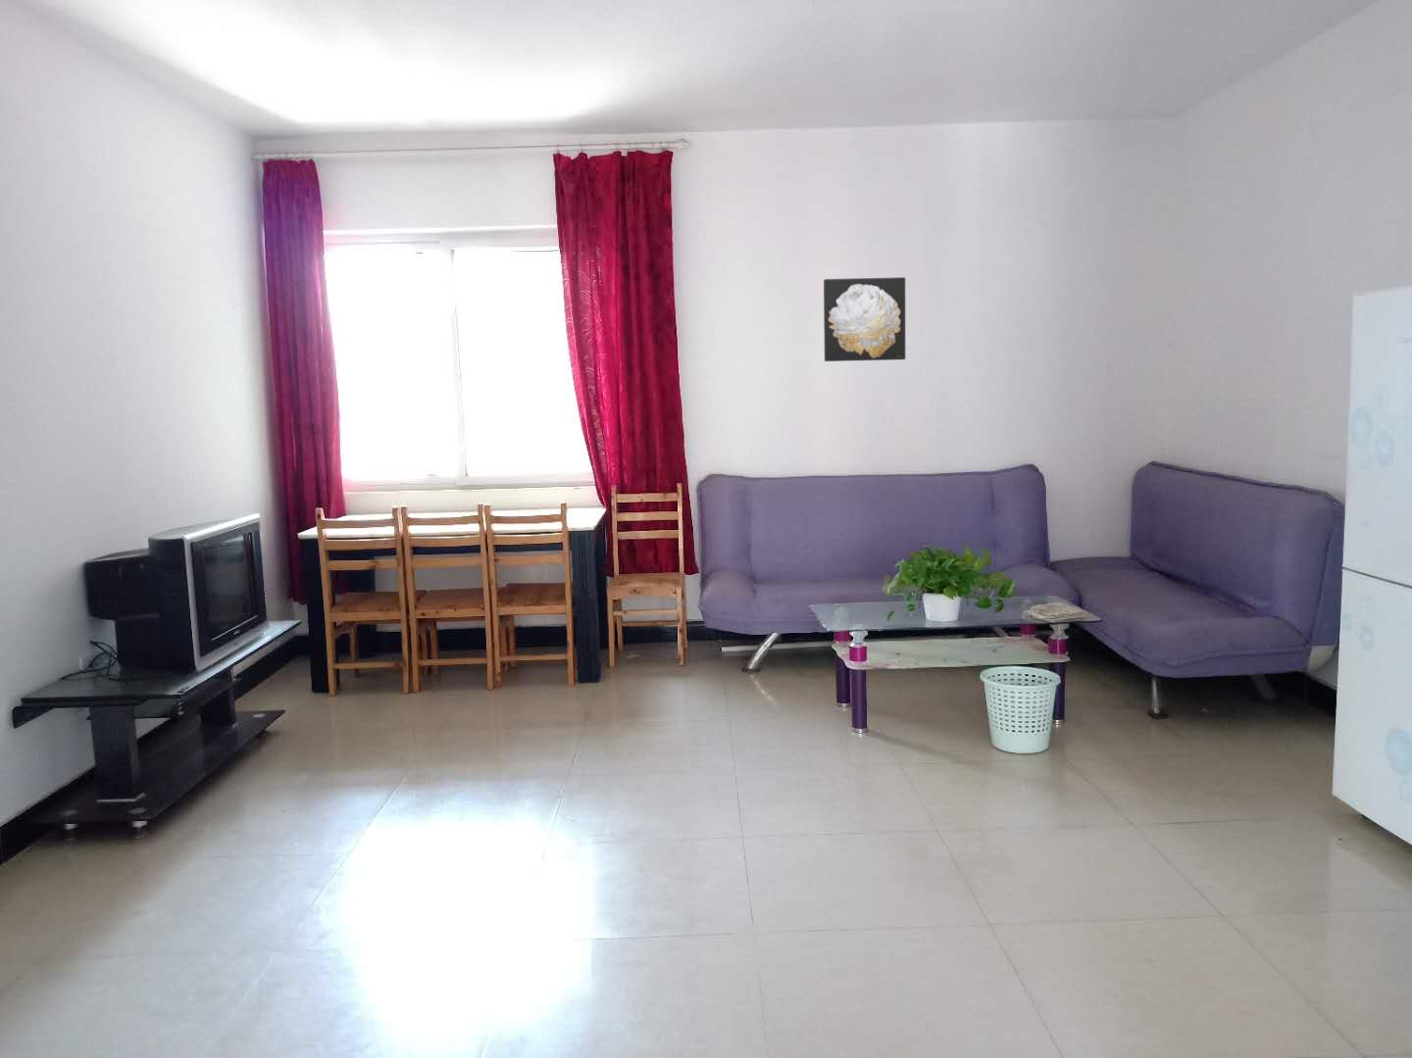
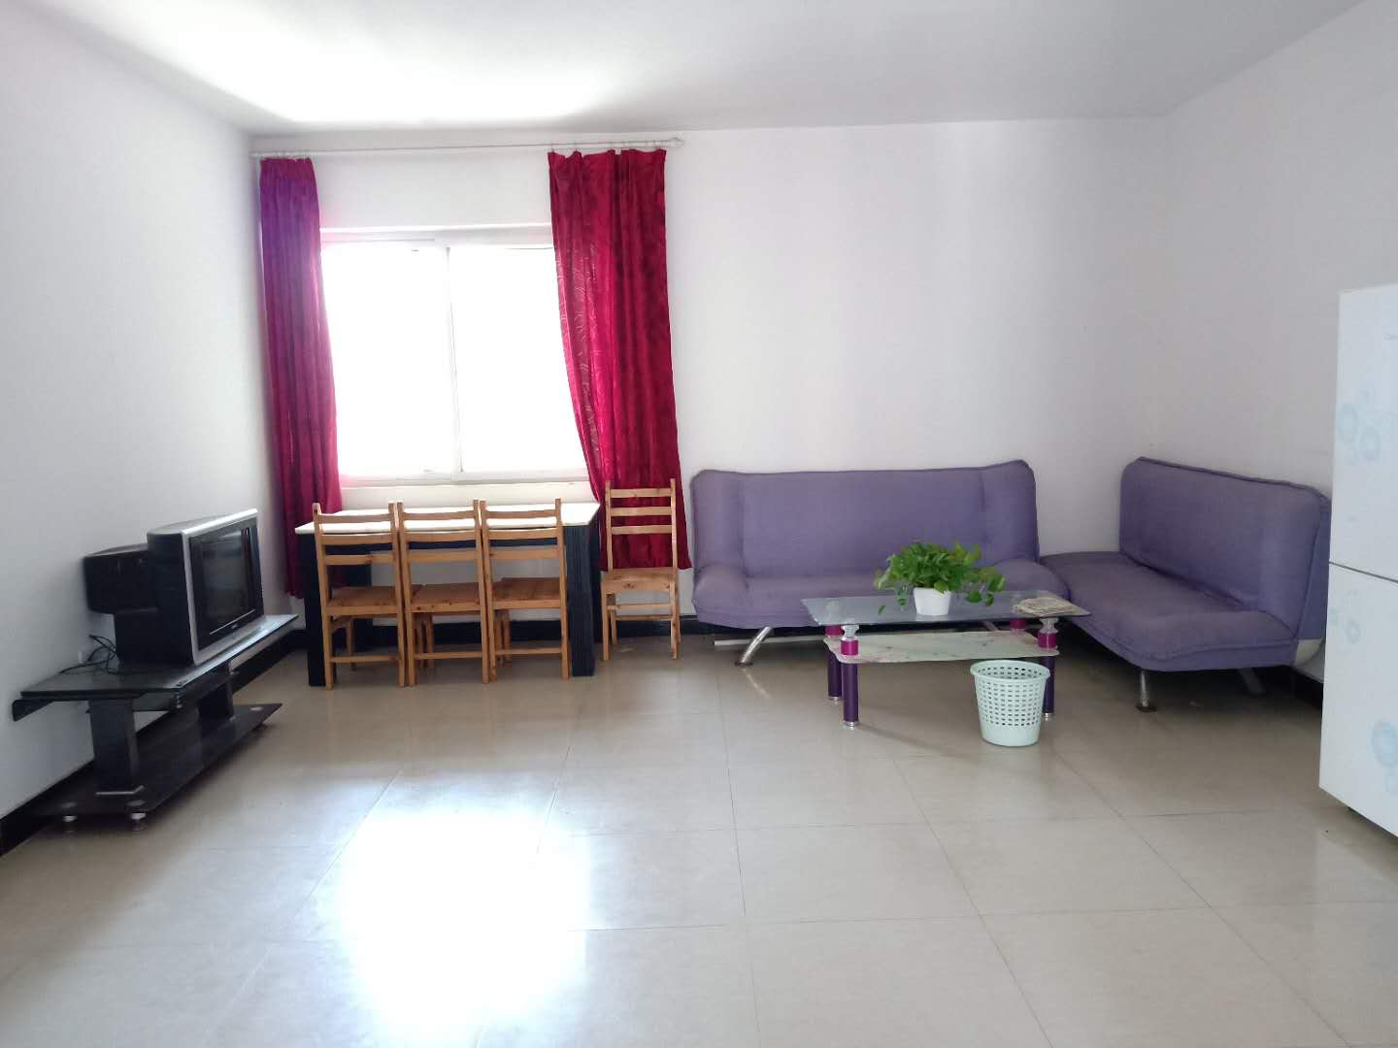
- wall art [823,277,906,362]
